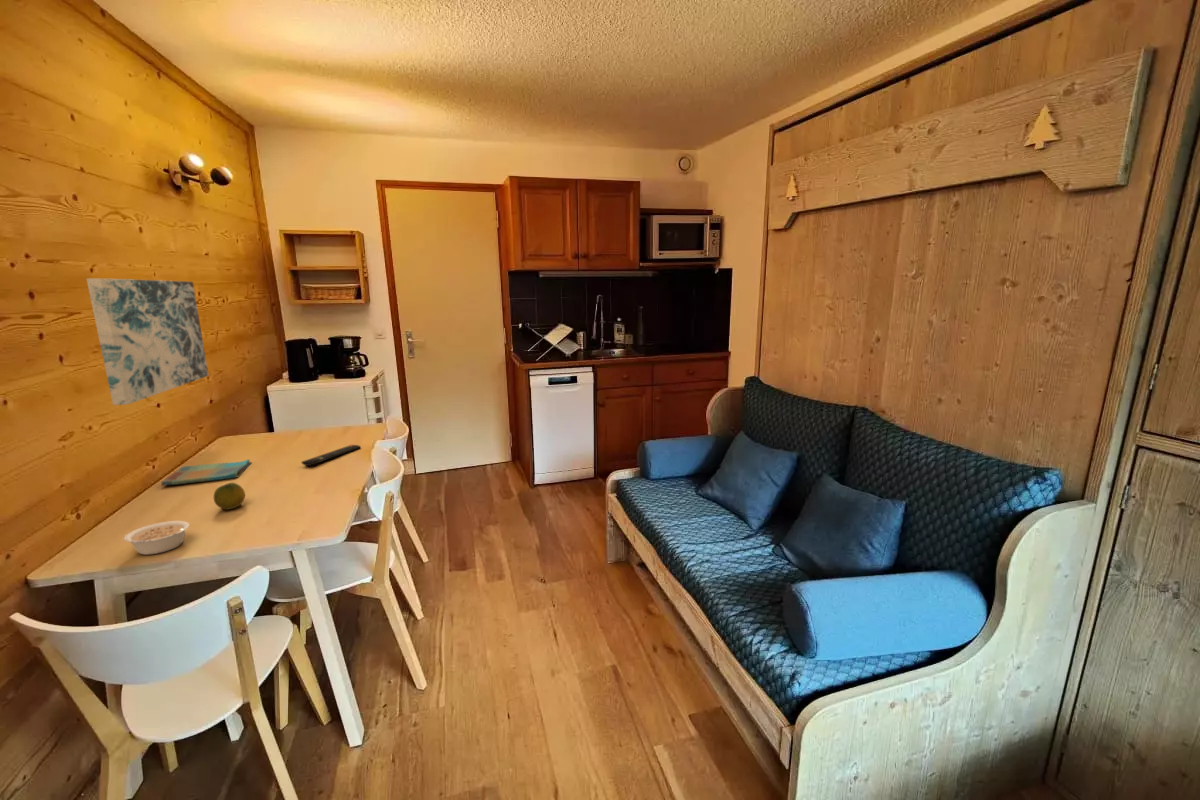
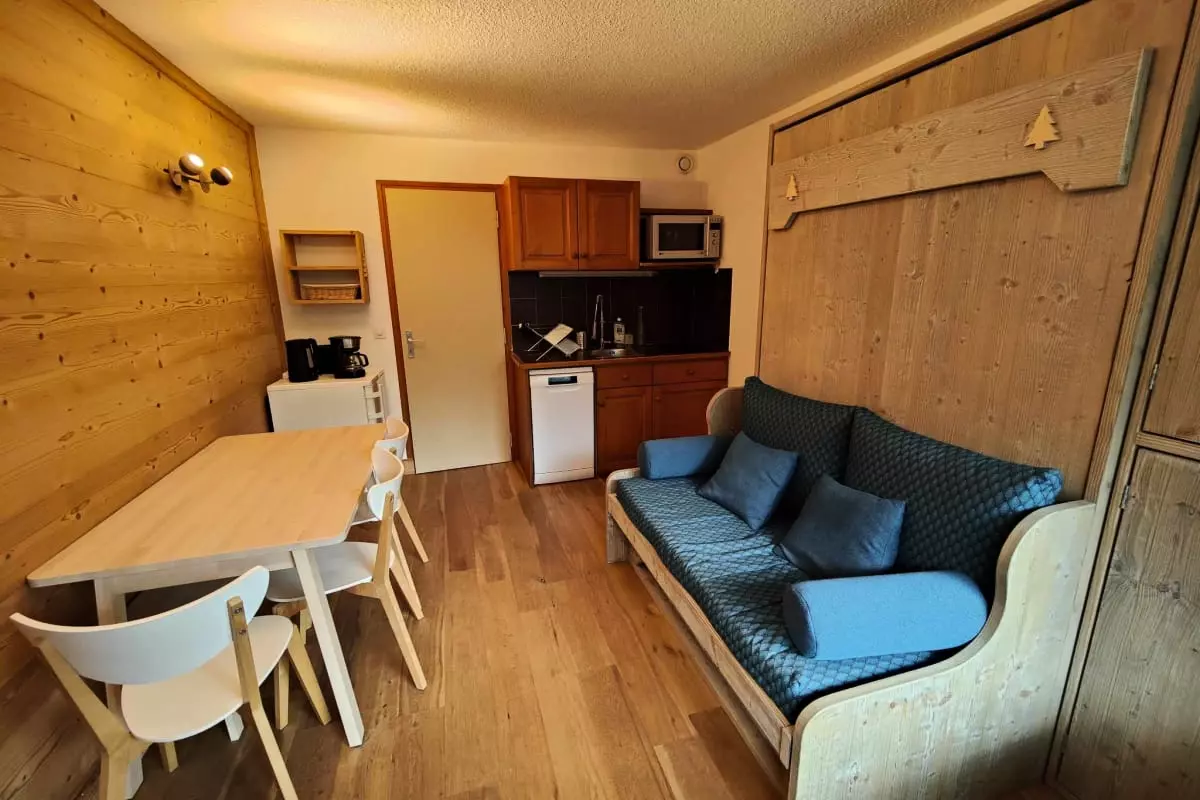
- wall art [85,278,210,406]
- fruit [213,482,246,511]
- legume [123,520,191,556]
- remote control [301,444,362,467]
- dish towel [160,458,253,487]
